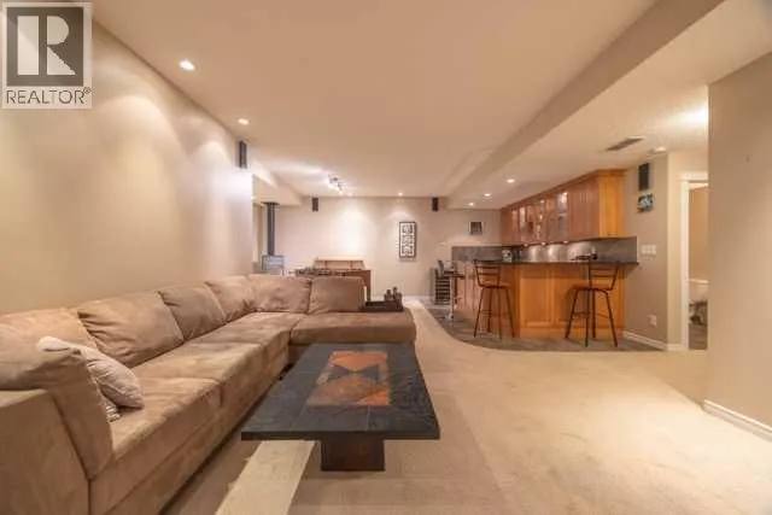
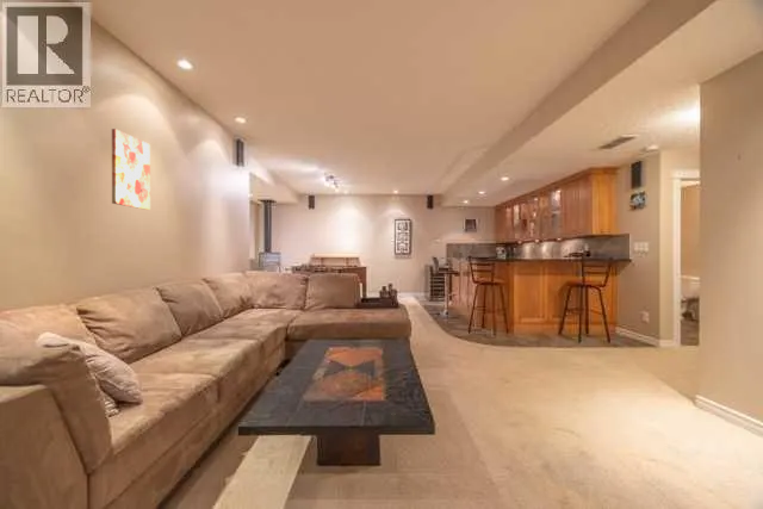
+ wall art [111,128,151,211]
